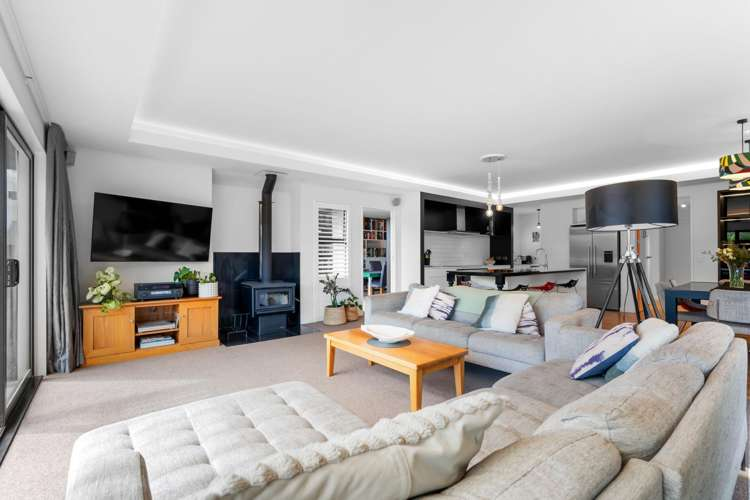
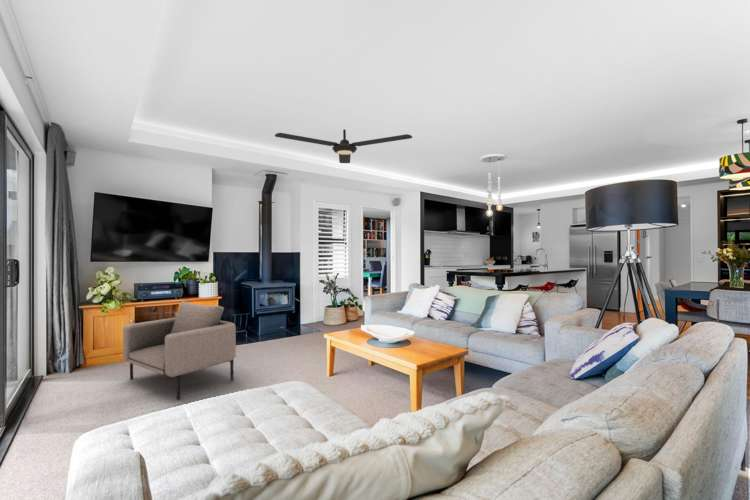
+ ceiling fan [274,129,413,164]
+ armchair [122,301,237,401]
